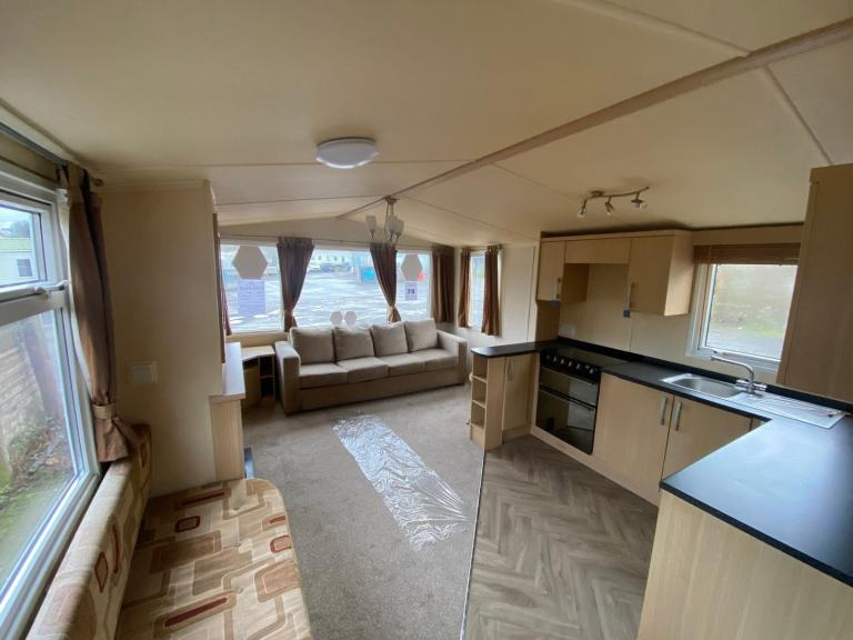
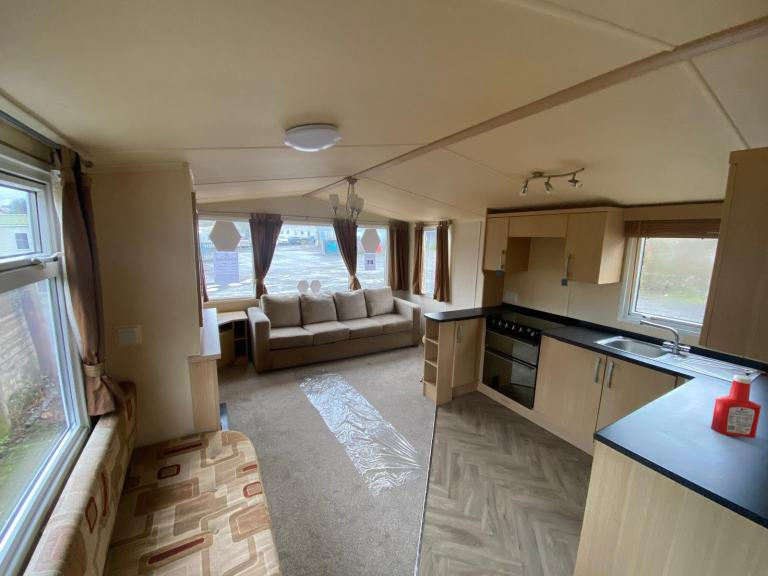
+ soap bottle [710,374,762,439]
